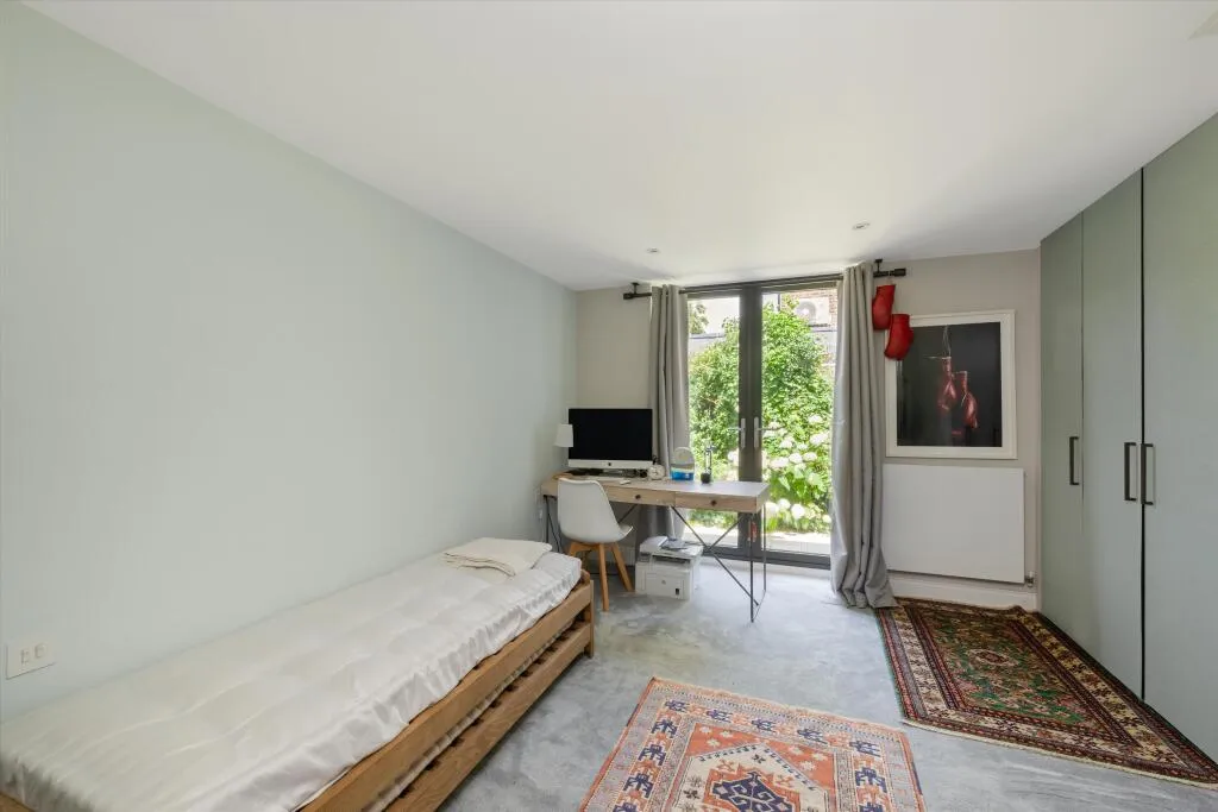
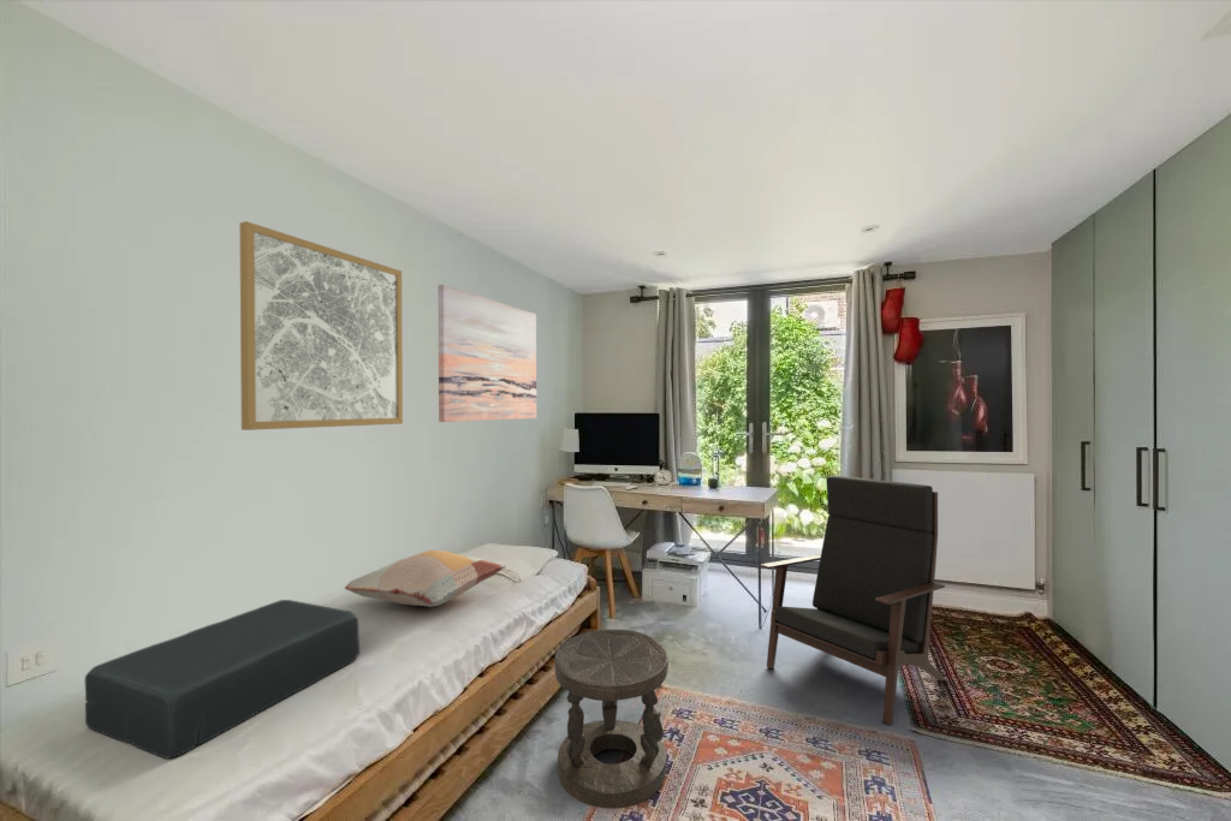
+ wall art [238,220,404,432]
+ lounge chair [759,475,946,726]
+ cushion [84,599,361,760]
+ wall art [436,284,537,423]
+ stool [553,629,670,809]
+ decorative pillow [344,549,507,608]
